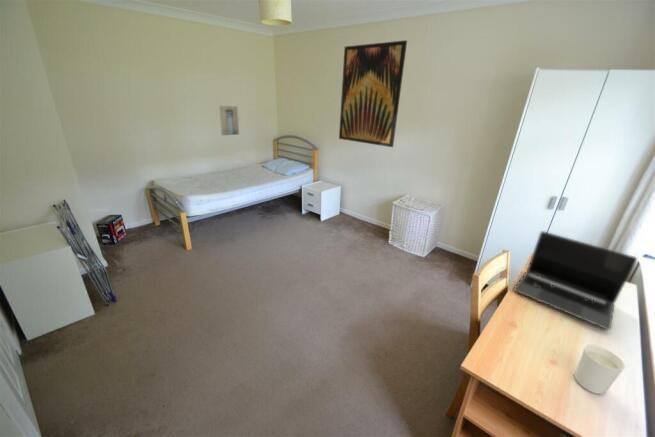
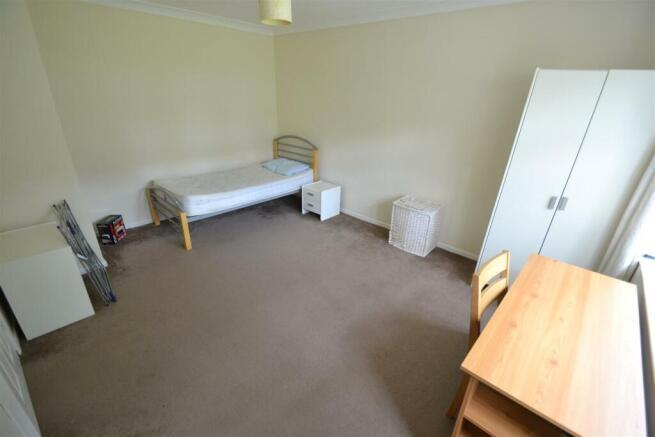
- wall art [338,39,408,148]
- candle holder [574,344,626,395]
- wall art [218,105,240,136]
- laptop [512,230,638,331]
